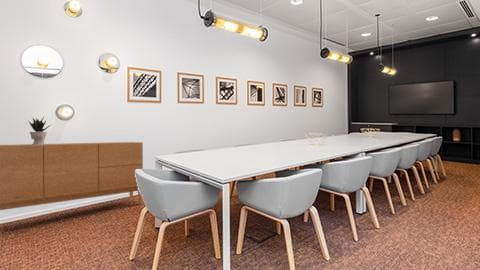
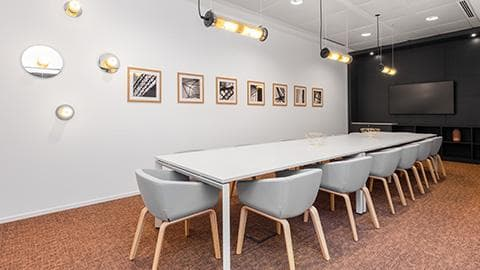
- sideboard [0,141,144,211]
- potted plant [28,116,52,145]
